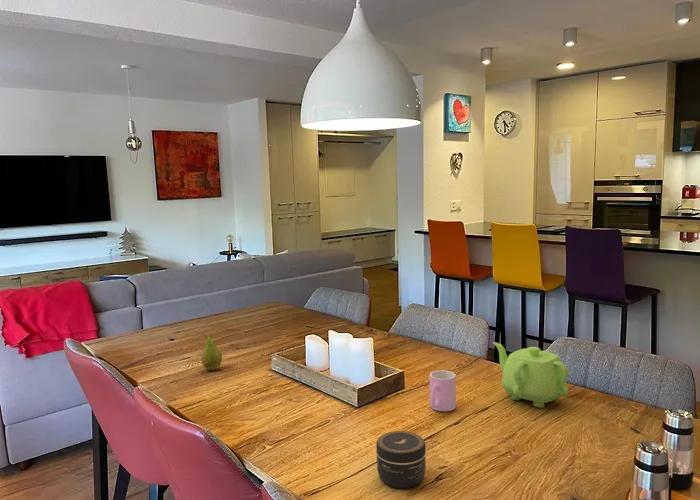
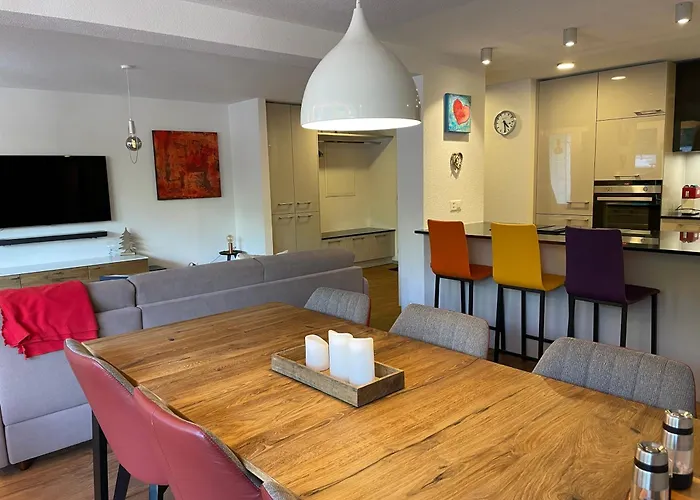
- teapot [492,341,570,409]
- jar [375,430,427,489]
- cup [429,369,457,412]
- fruit [201,333,223,371]
